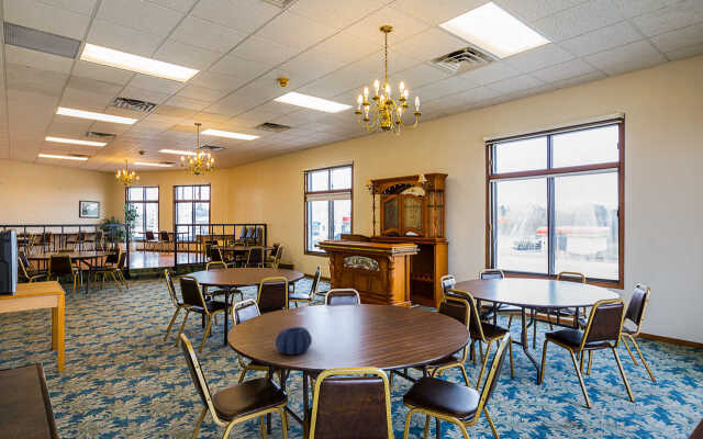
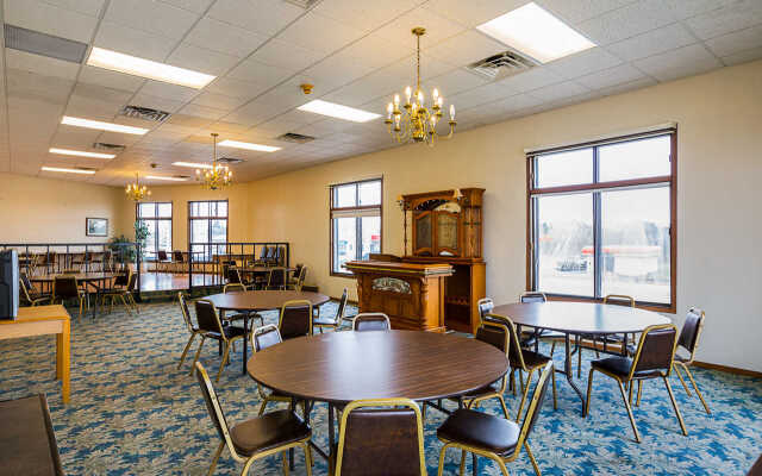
- decorative bowl [275,326,313,356]
